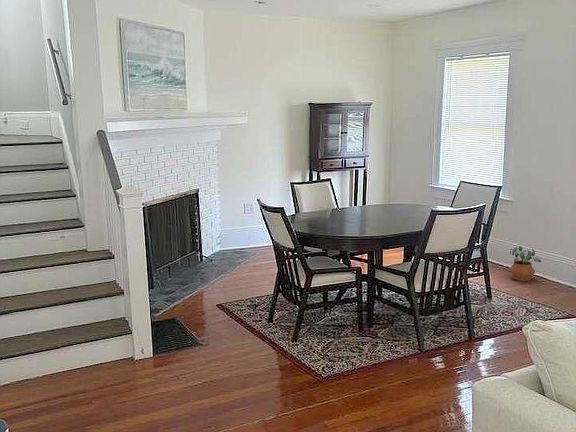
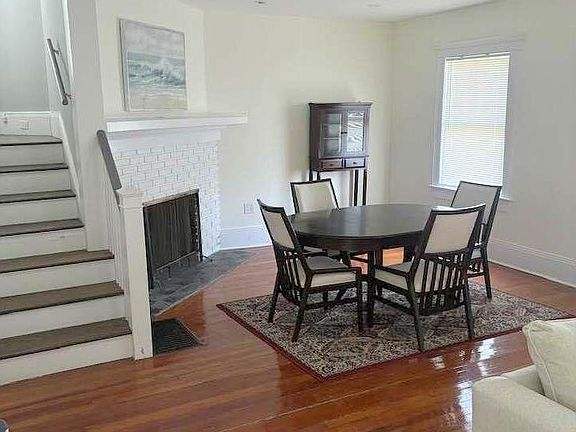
- potted plant [508,245,542,282]
